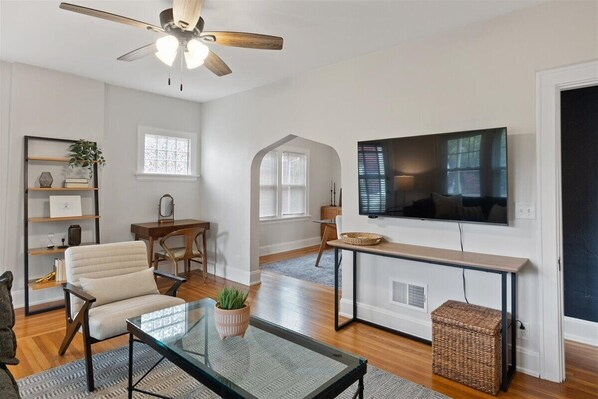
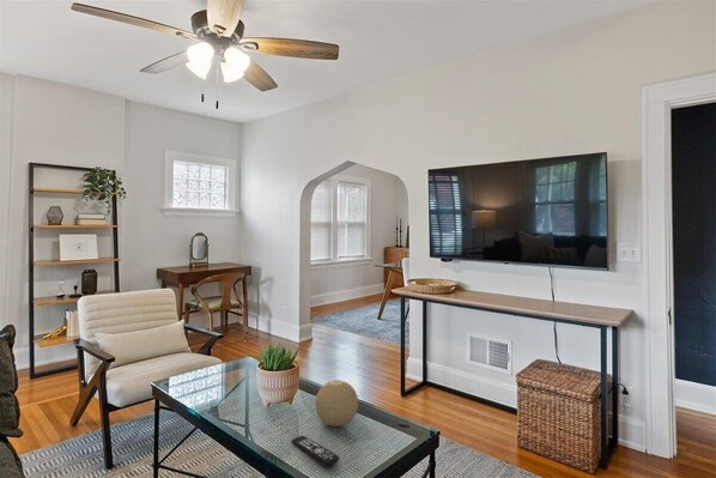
+ decorative orb [314,379,359,428]
+ remote control [290,434,340,467]
